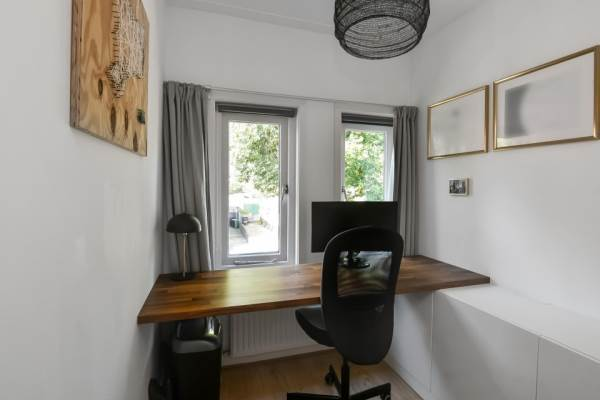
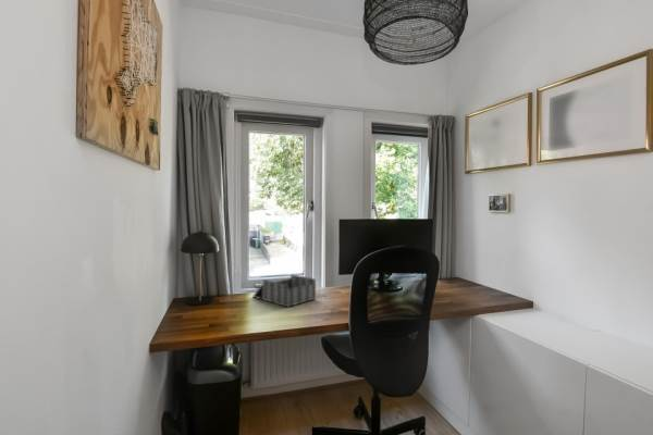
+ desk organizer [251,274,317,308]
